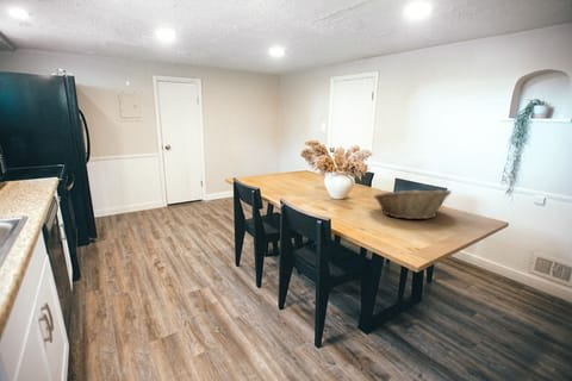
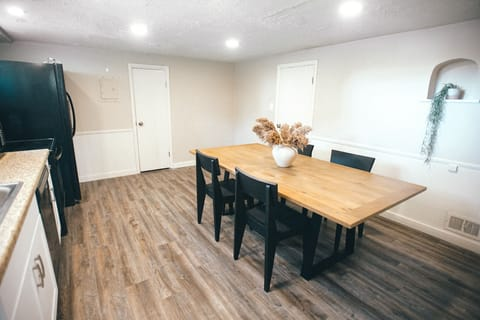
- fruit basket [373,186,453,220]
